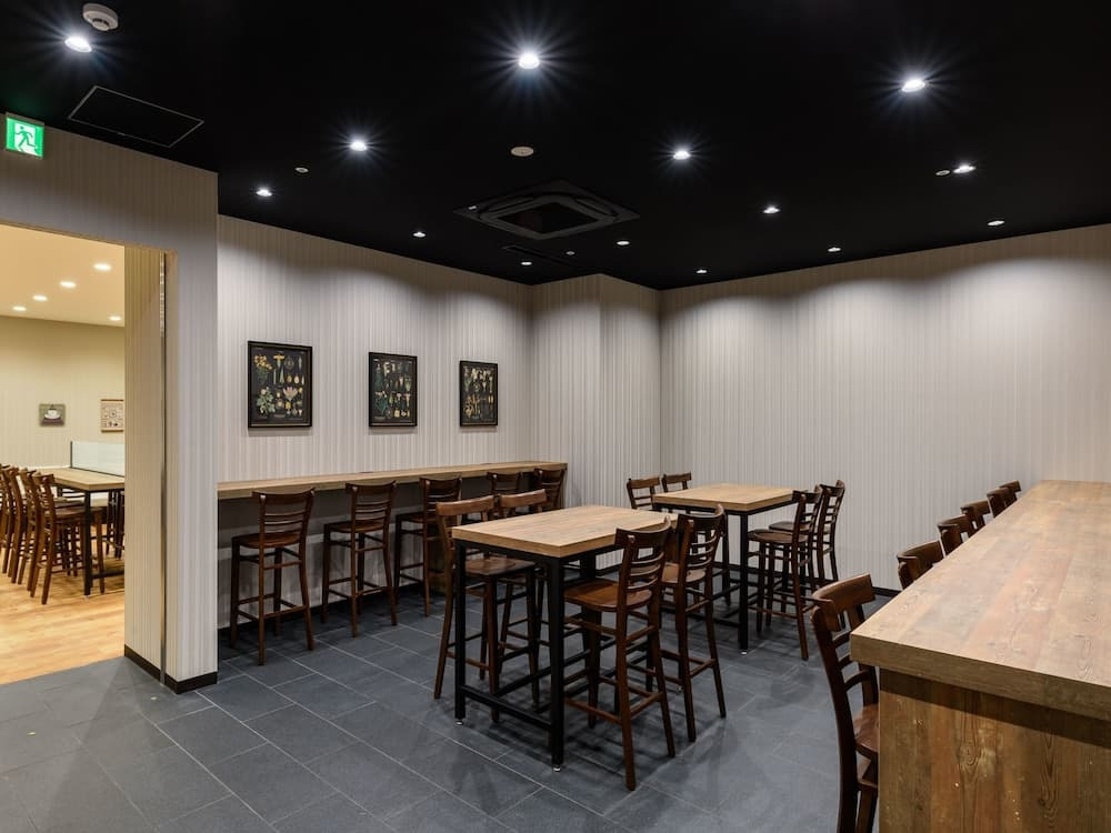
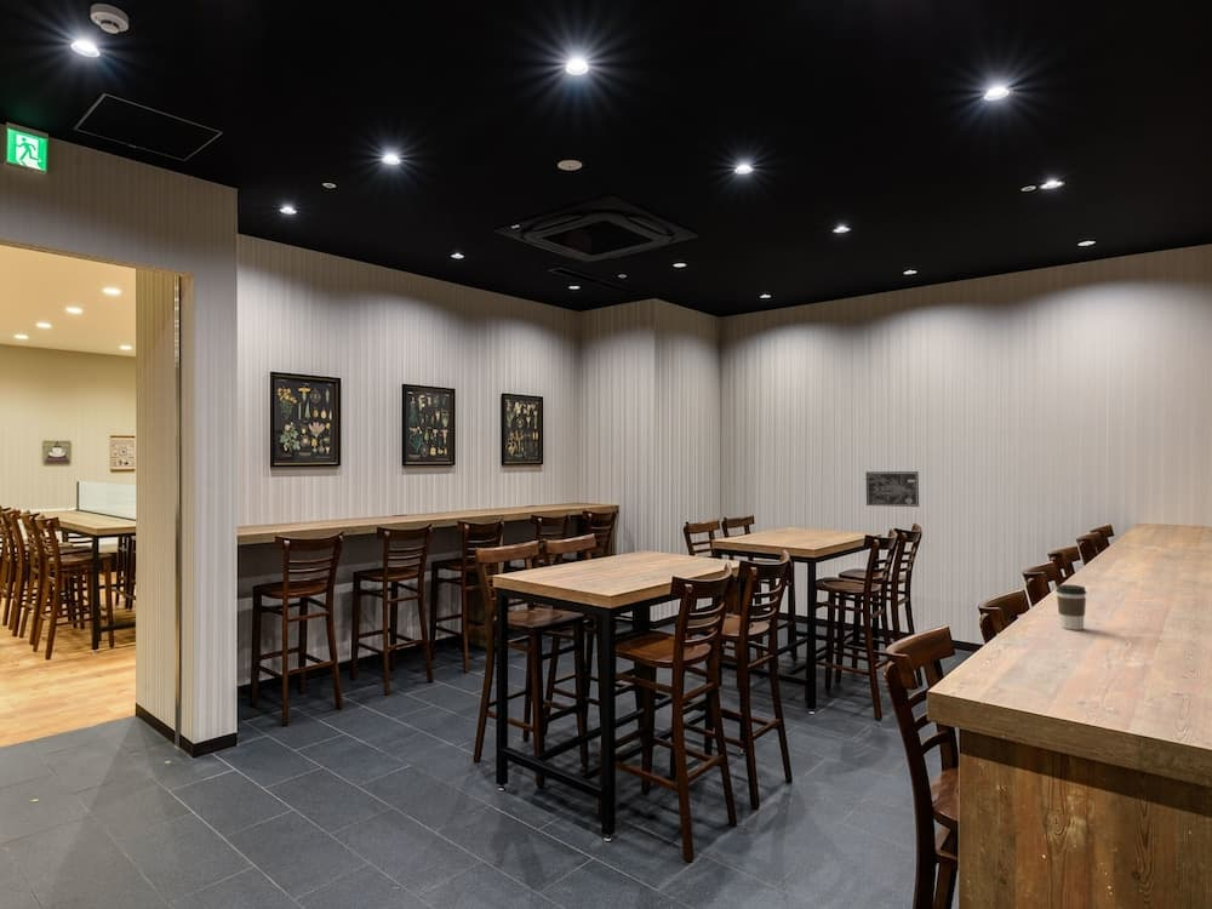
+ coffee cup [1054,583,1088,631]
+ wall art [864,470,920,508]
